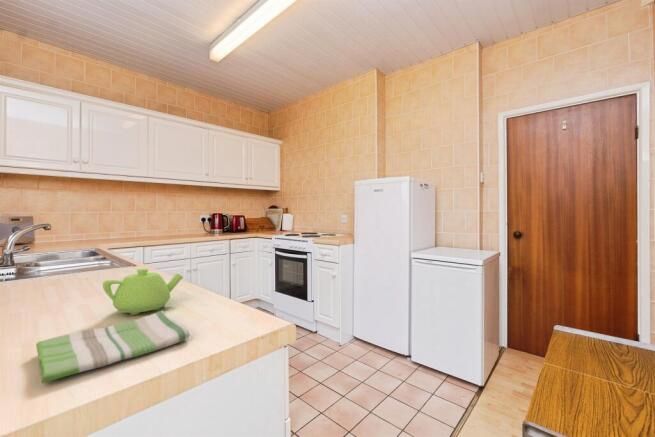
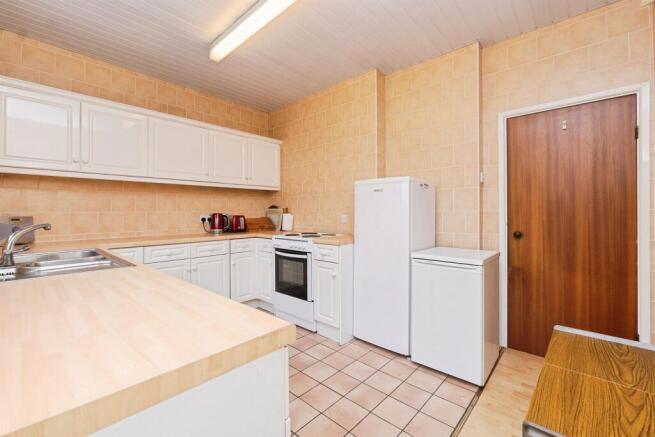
- teapot [102,268,184,316]
- dish towel [35,310,190,384]
